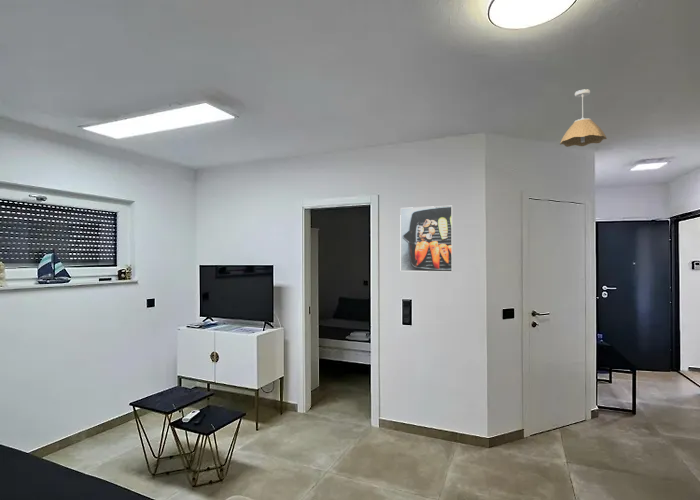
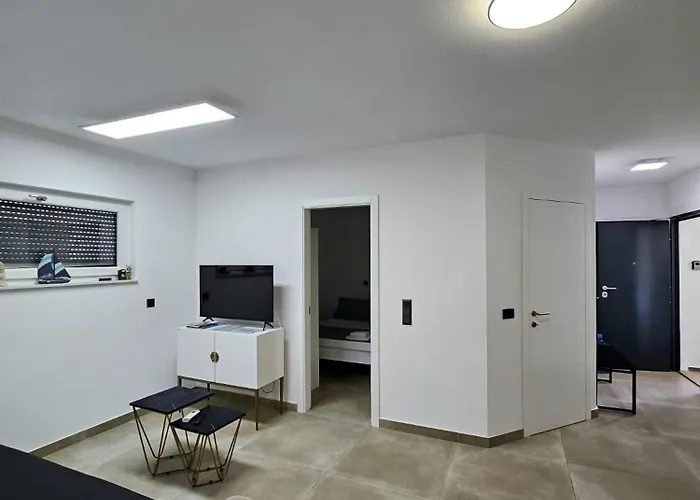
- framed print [399,205,454,273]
- pendant light [559,88,608,148]
